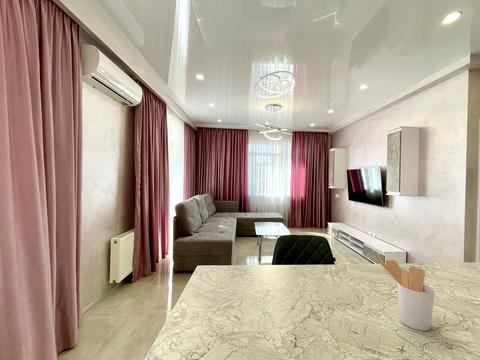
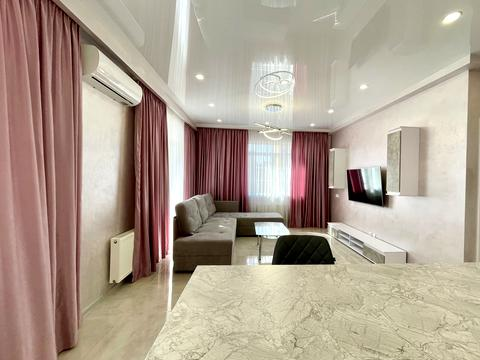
- utensil holder [379,259,436,332]
